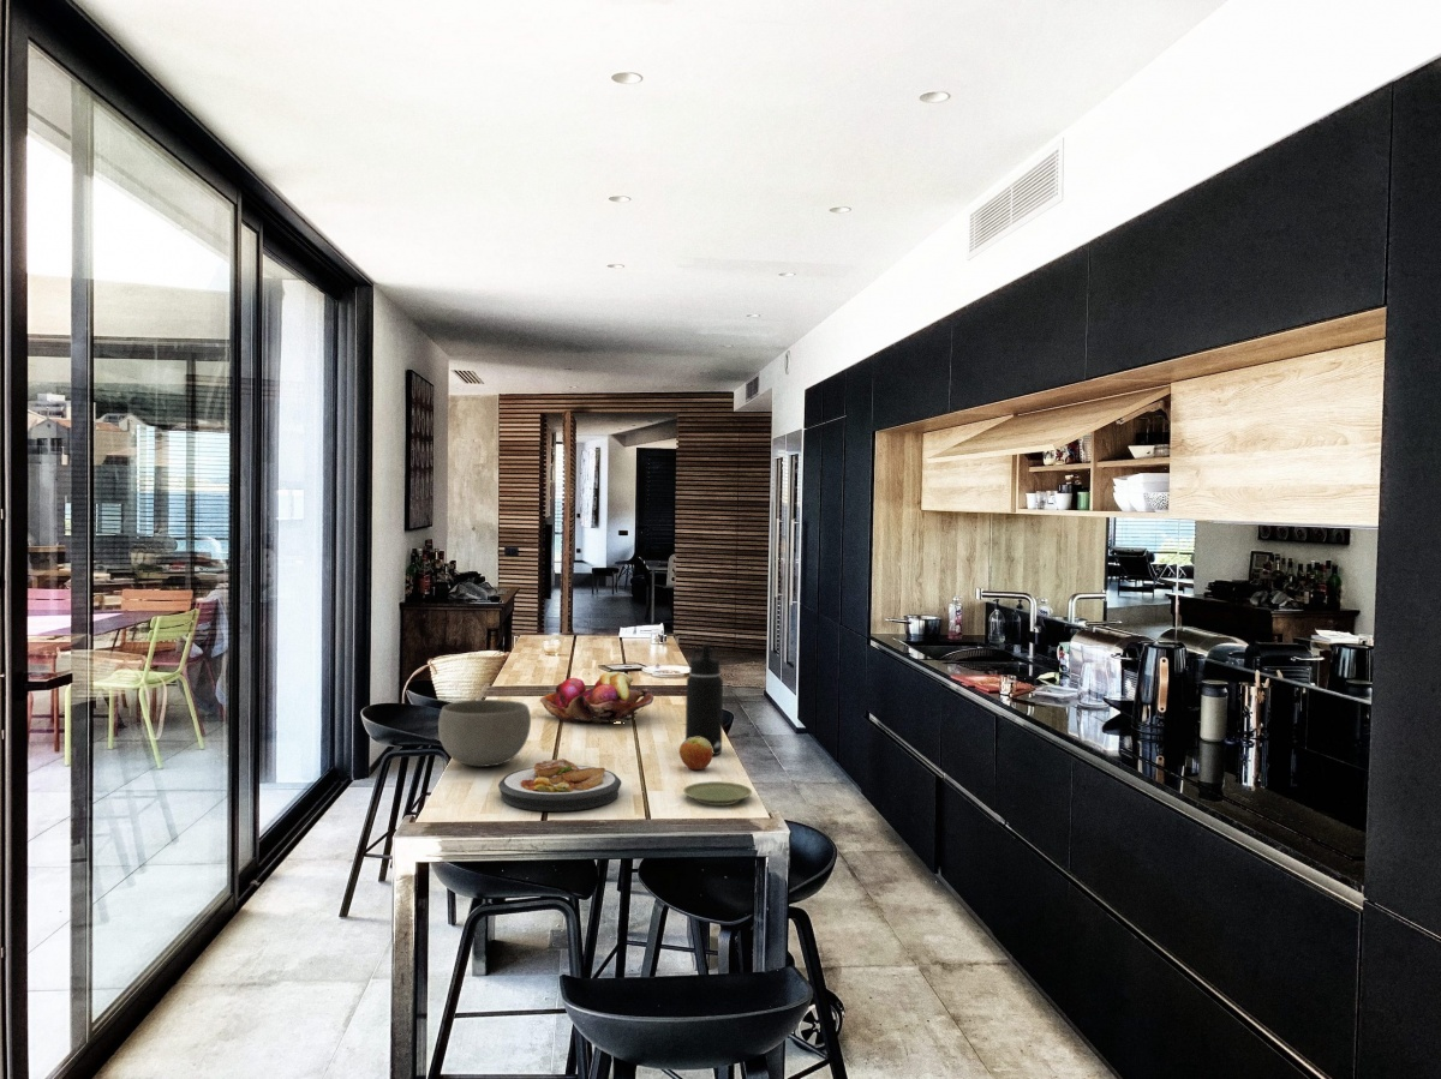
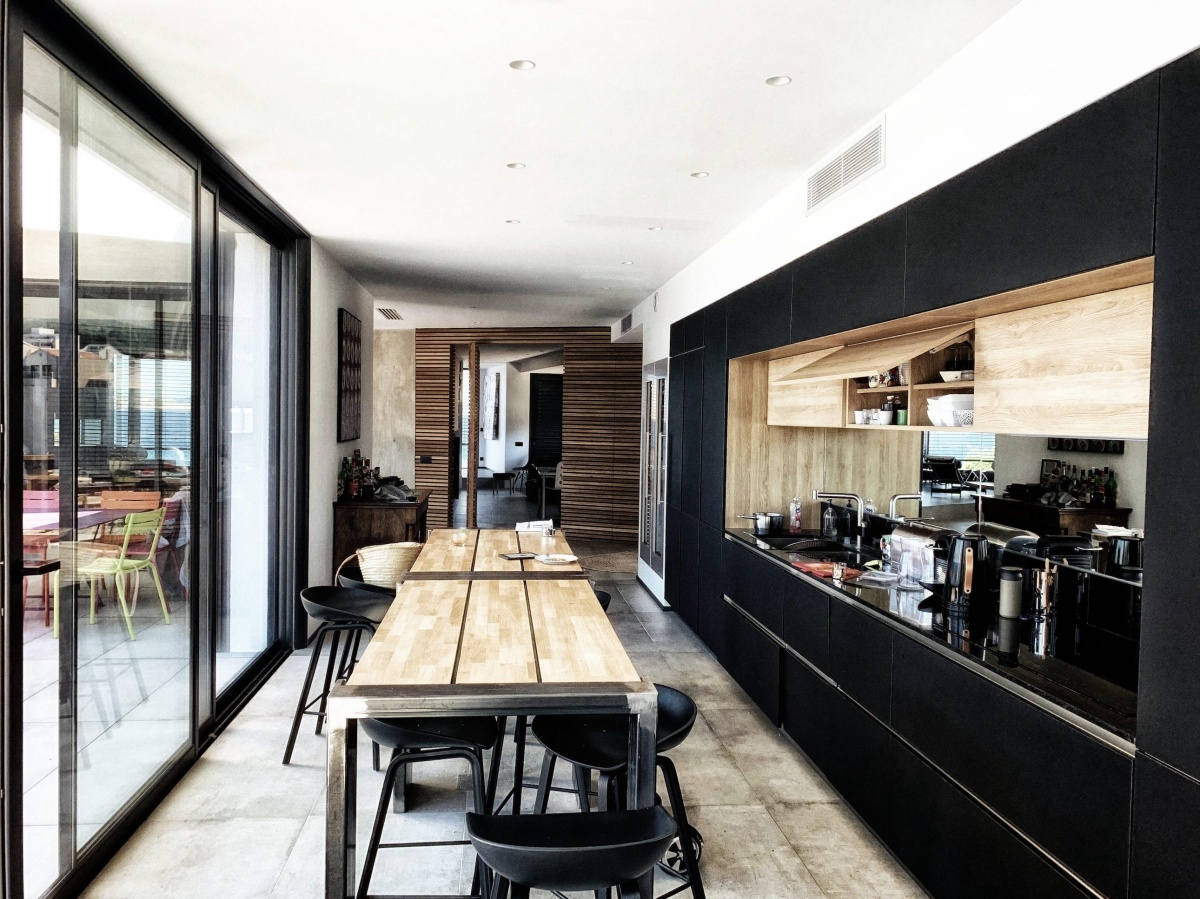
- bowl [437,699,532,768]
- fruit basket [539,671,654,725]
- apple [678,737,713,771]
- plate [682,780,753,807]
- plate [497,757,622,813]
- water bottle [684,643,724,757]
